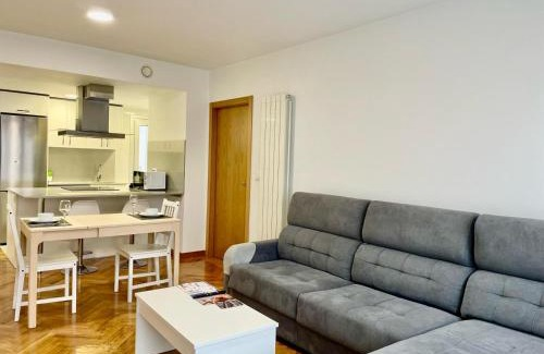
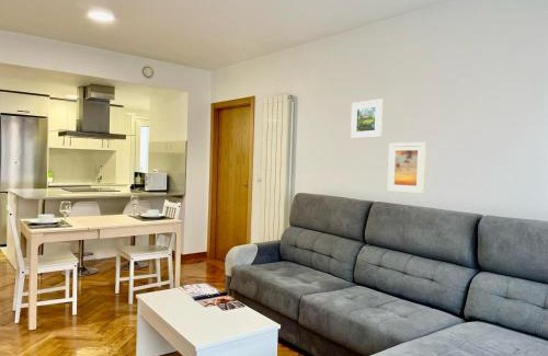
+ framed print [350,97,384,139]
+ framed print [387,141,427,195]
